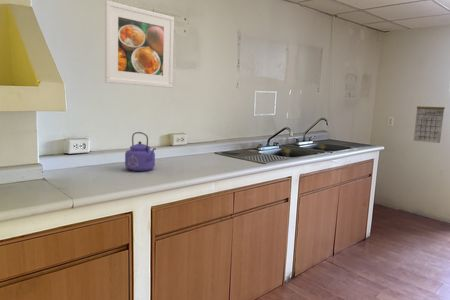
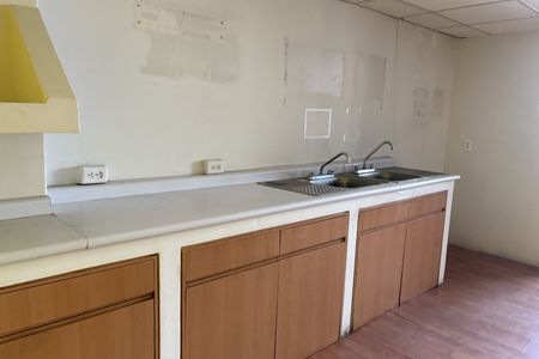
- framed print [104,0,175,89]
- calendar [413,100,446,144]
- kettle [124,131,157,172]
